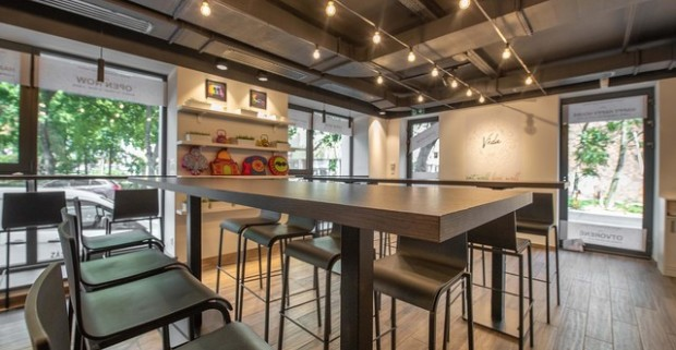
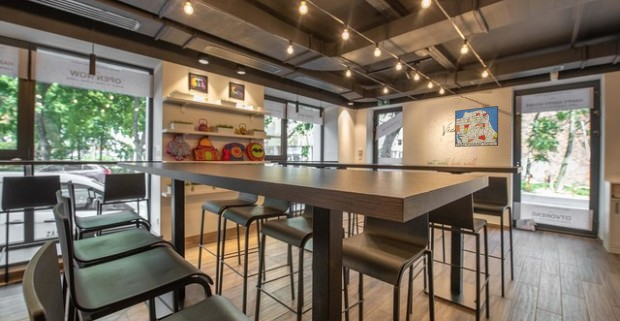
+ wall art [454,105,499,148]
